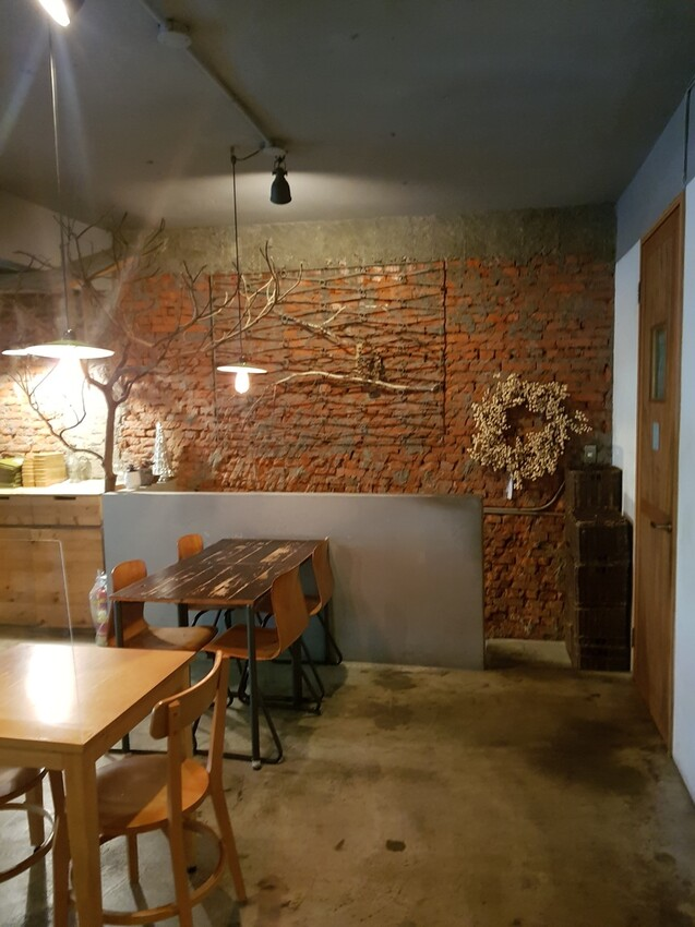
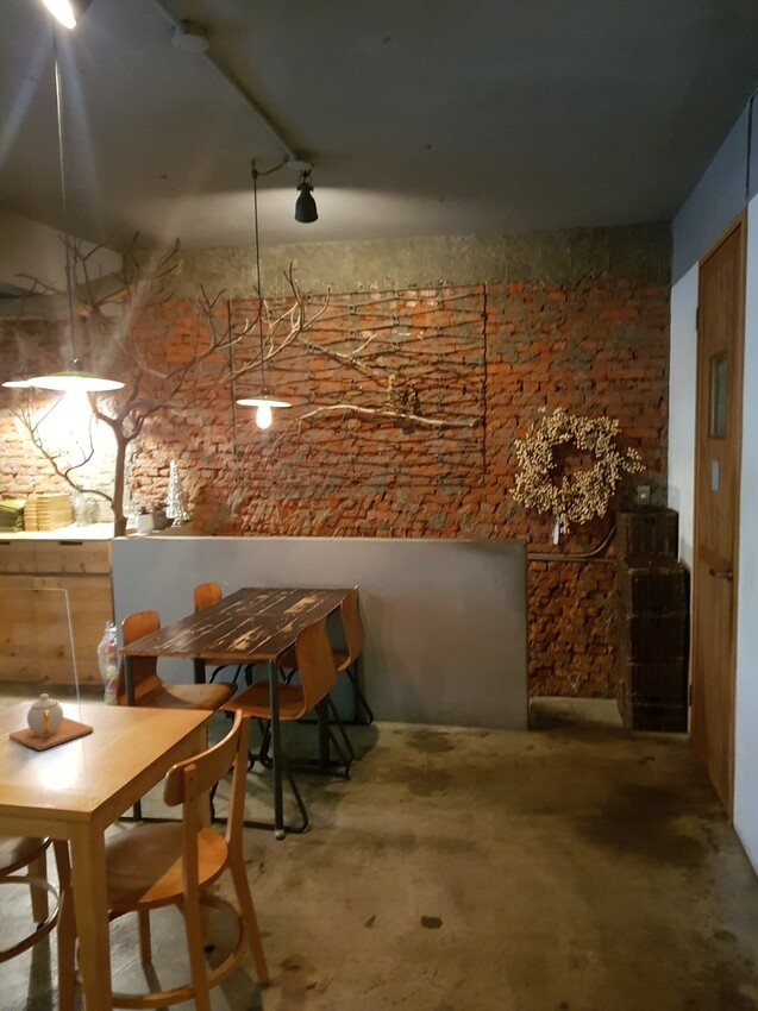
+ teapot [8,692,94,752]
